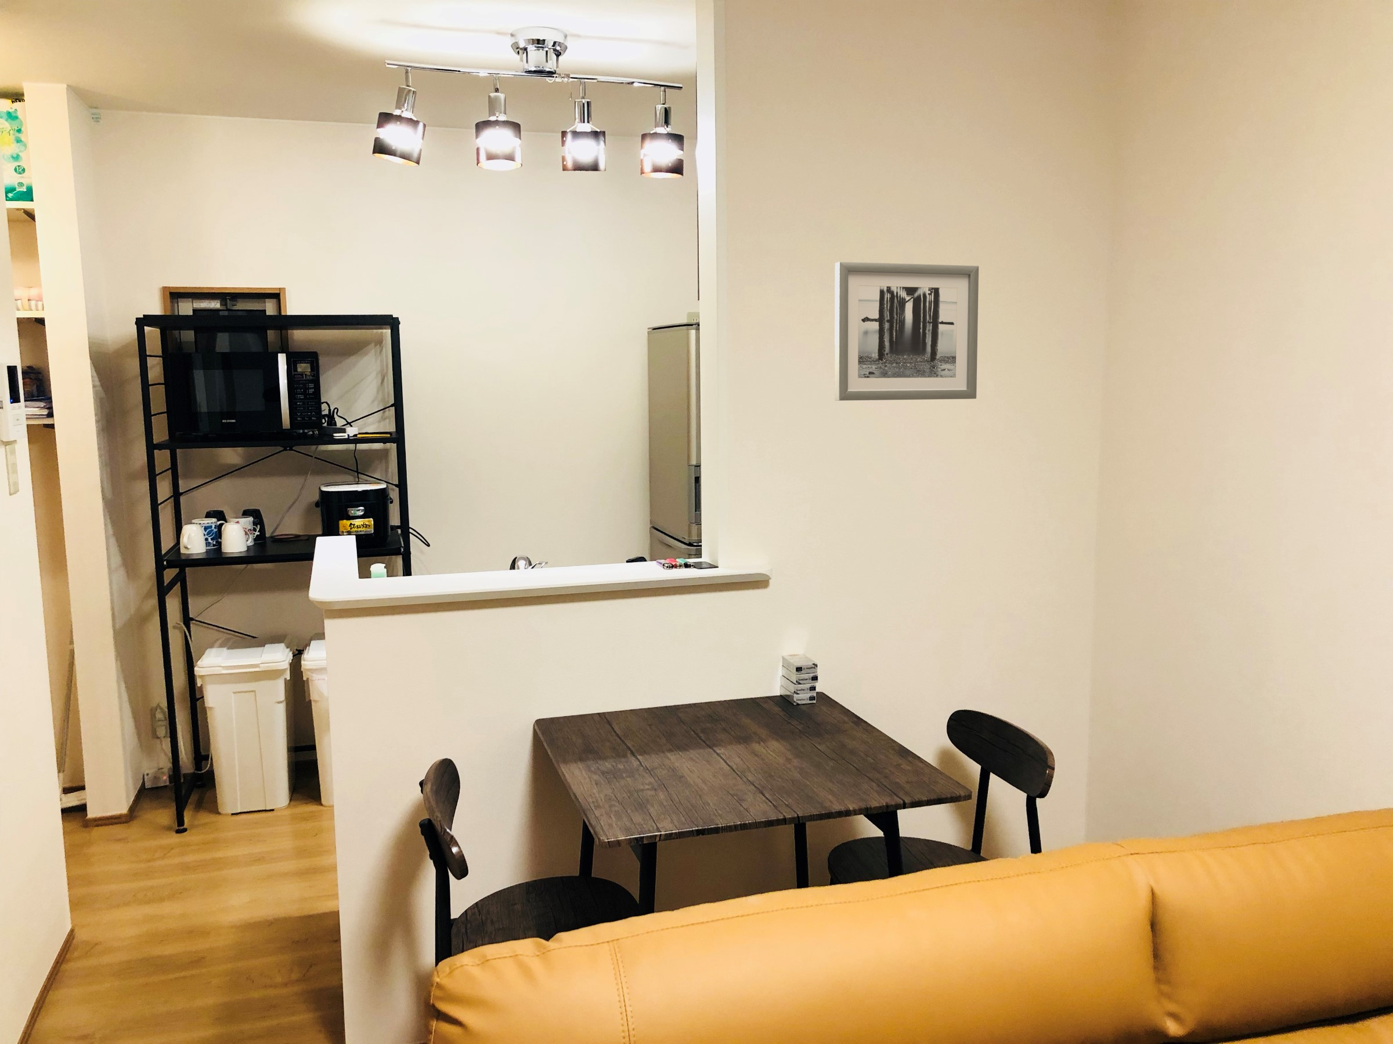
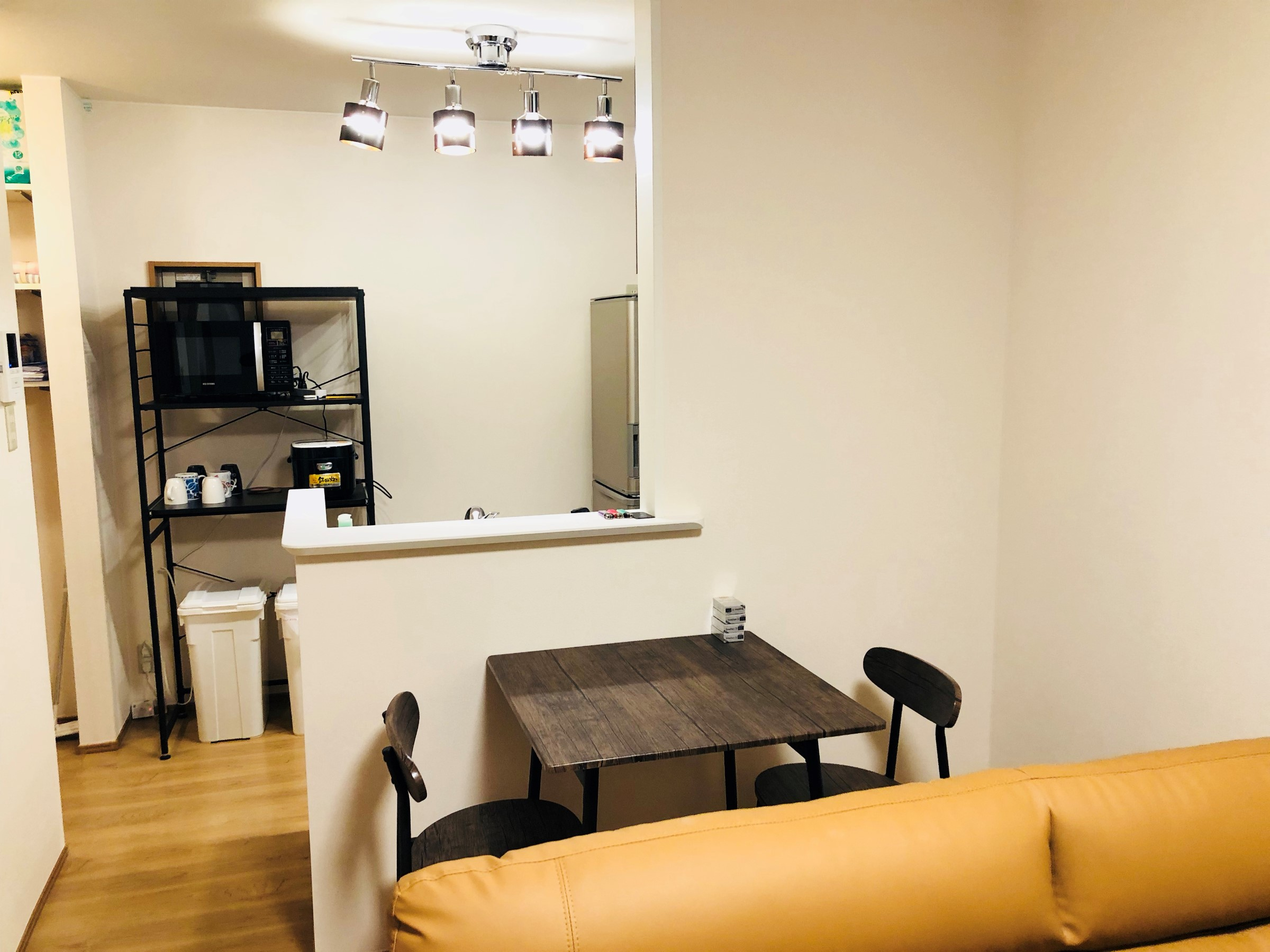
- wall art [834,261,979,401]
